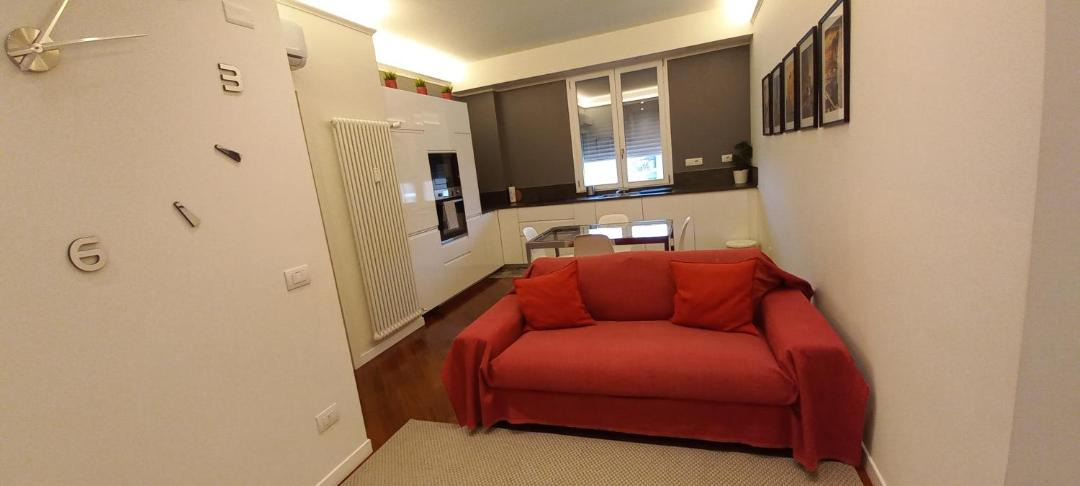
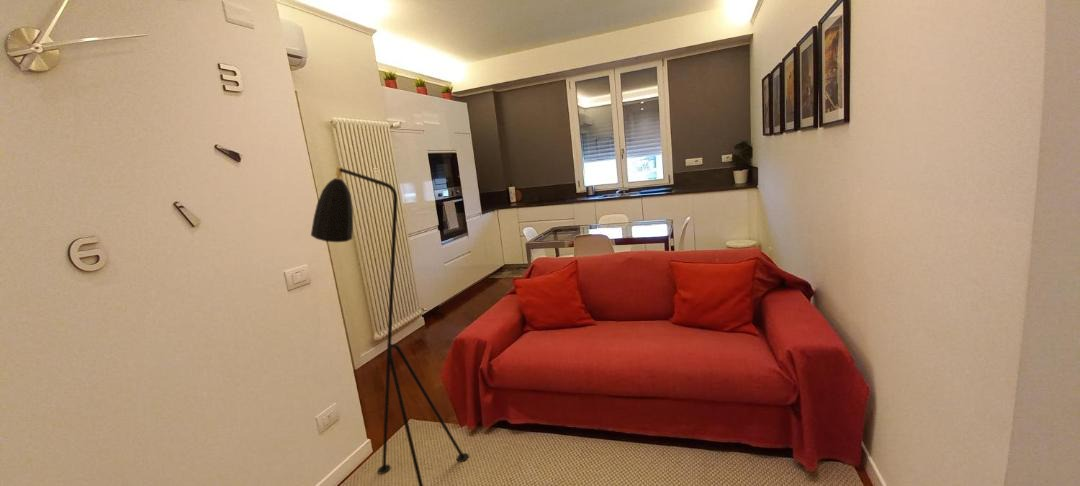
+ floor lamp [310,165,470,486]
